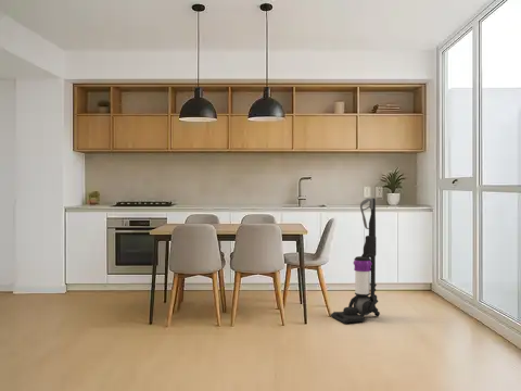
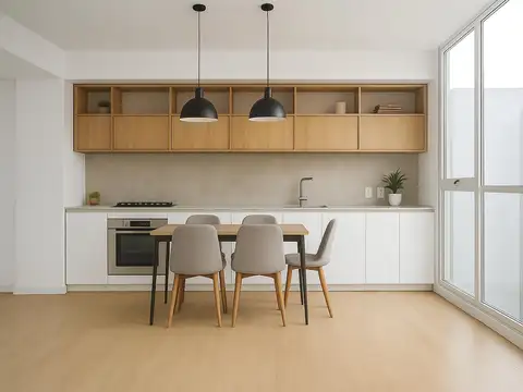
- vacuum cleaner [330,197,381,325]
